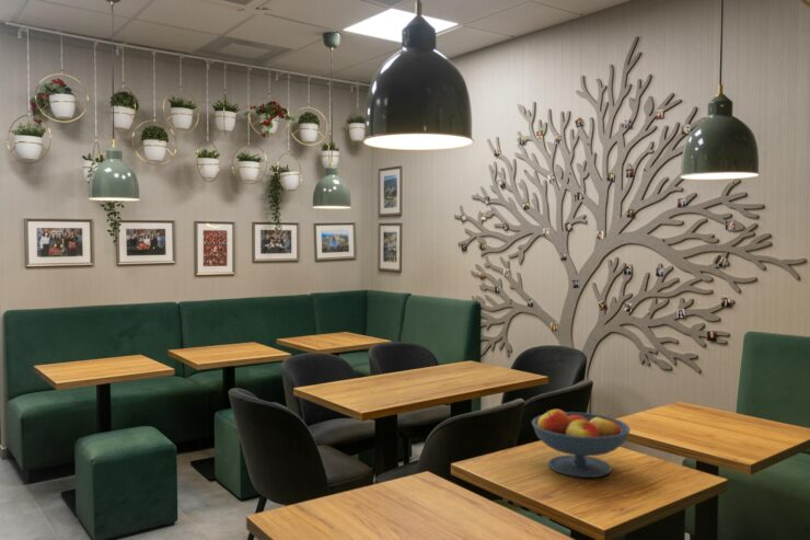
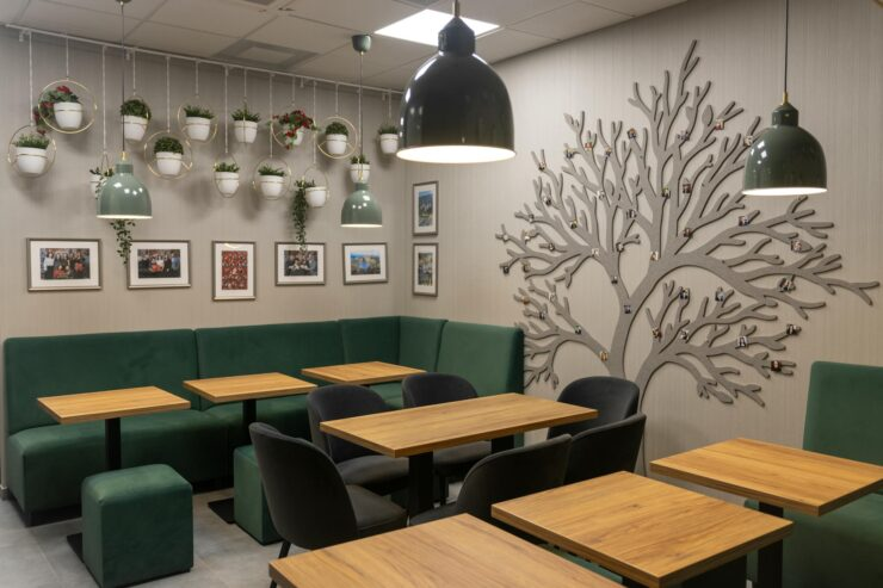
- fruit bowl [531,409,632,479]
